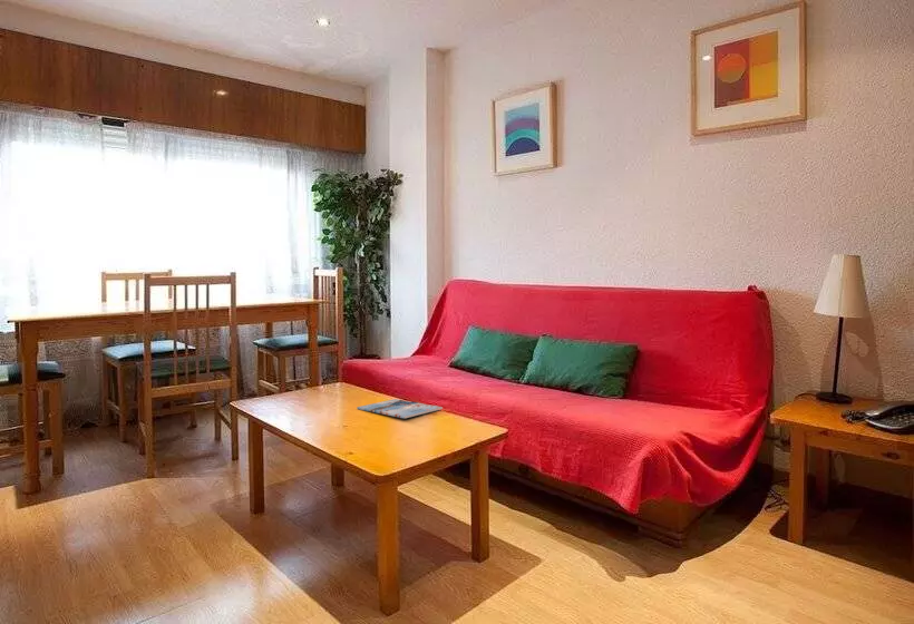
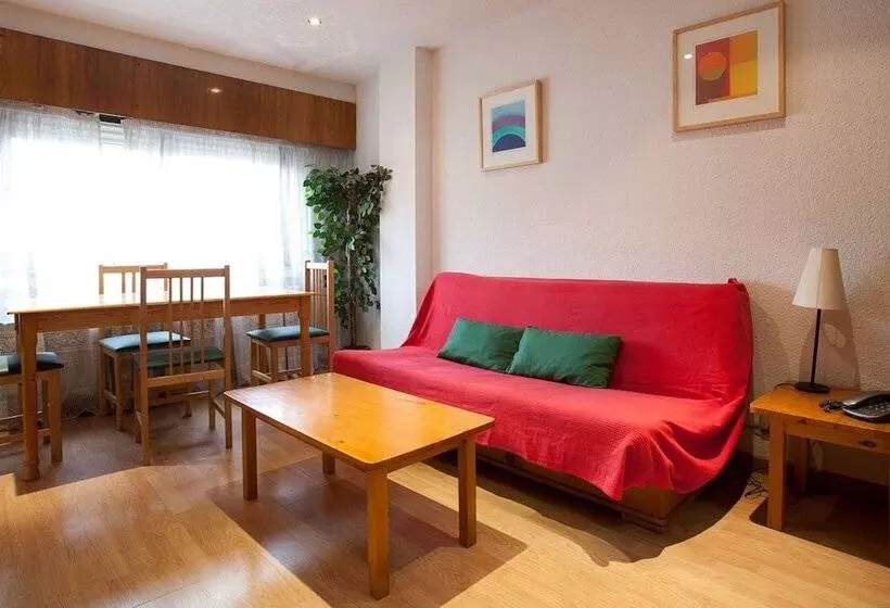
- magazine [356,398,444,419]
